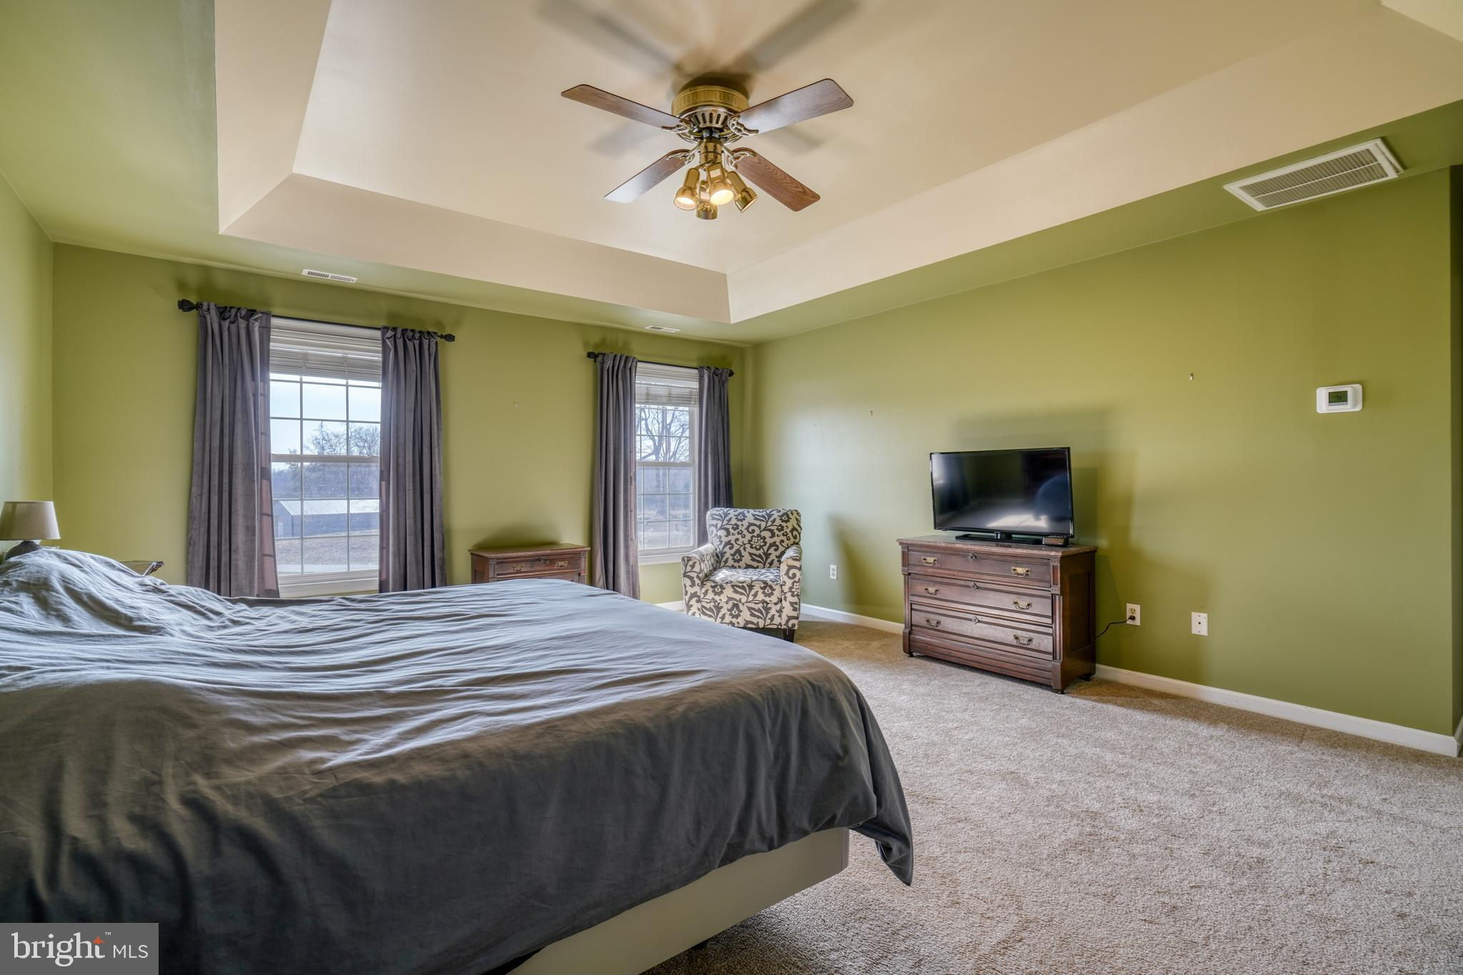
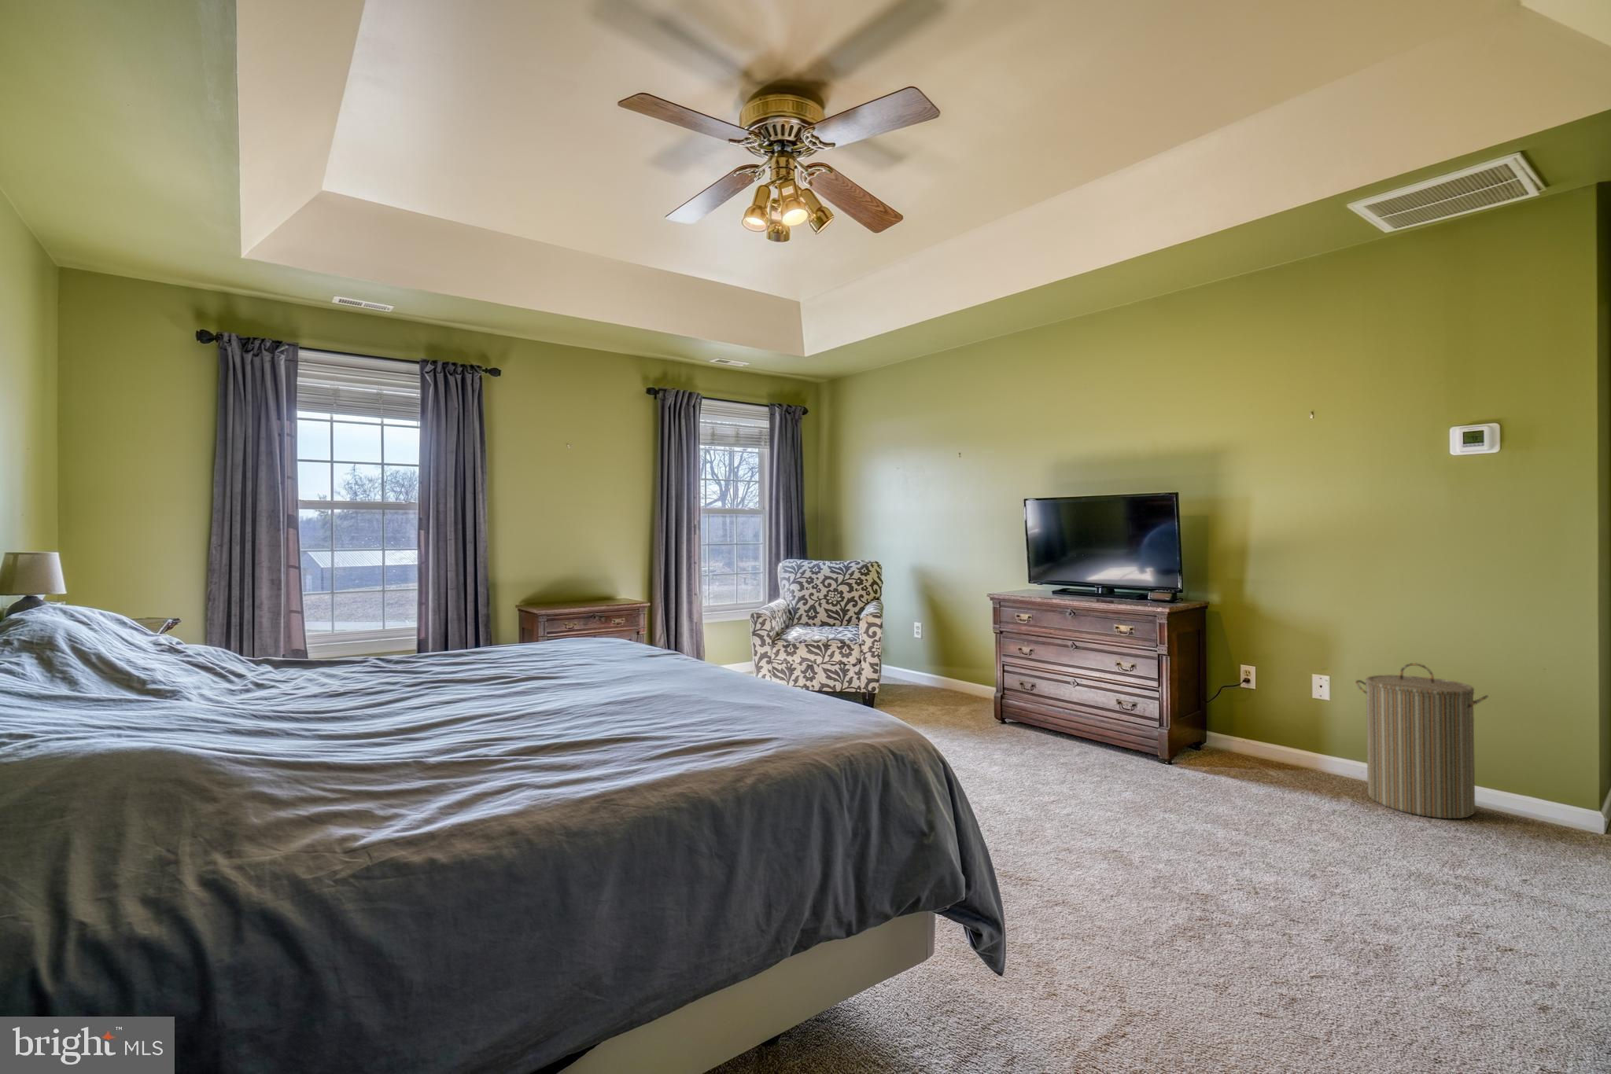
+ laundry hamper [1354,662,1489,819]
